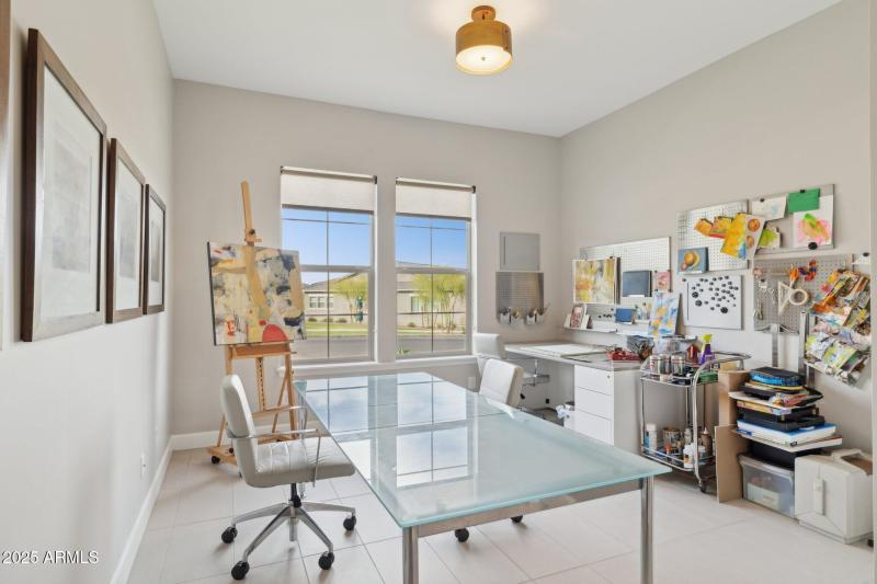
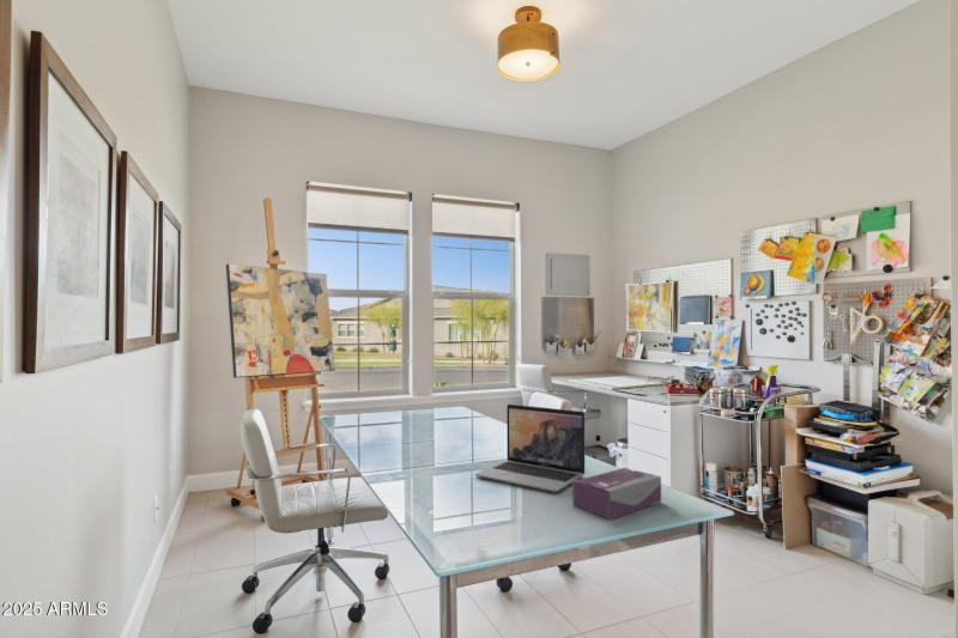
+ laptop [474,403,586,493]
+ tissue box [571,467,662,521]
